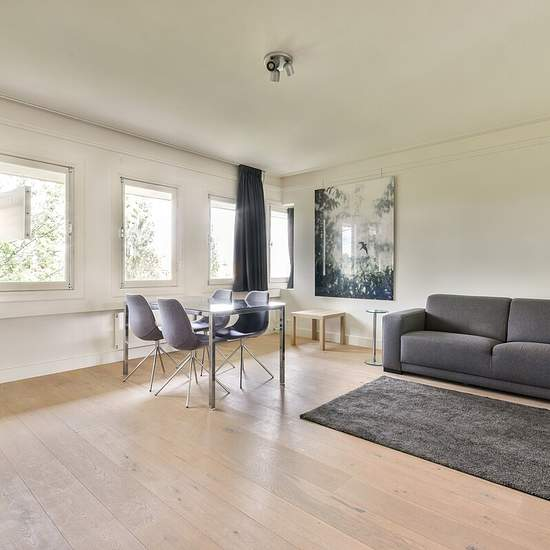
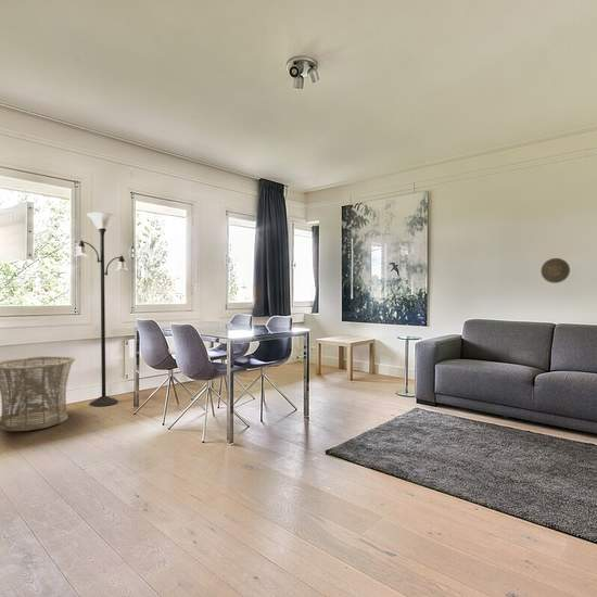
+ floor lamp [74,212,129,407]
+ basket [0,355,76,432]
+ decorative plate [539,257,571,284]
